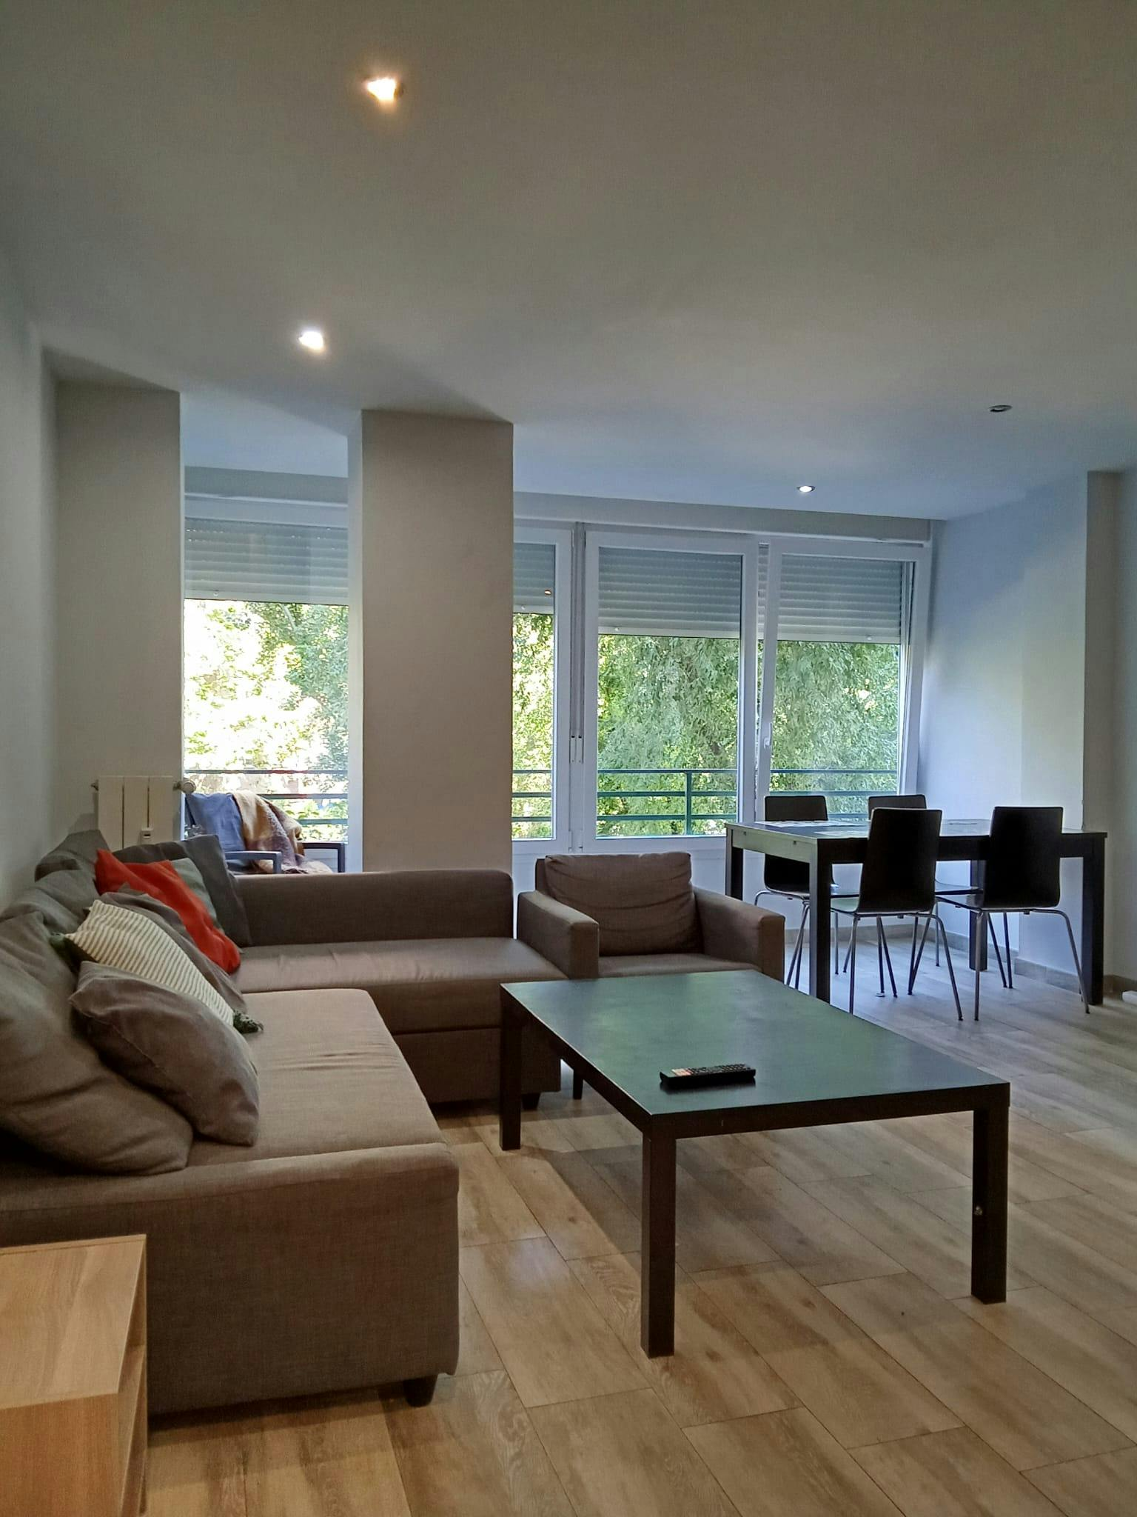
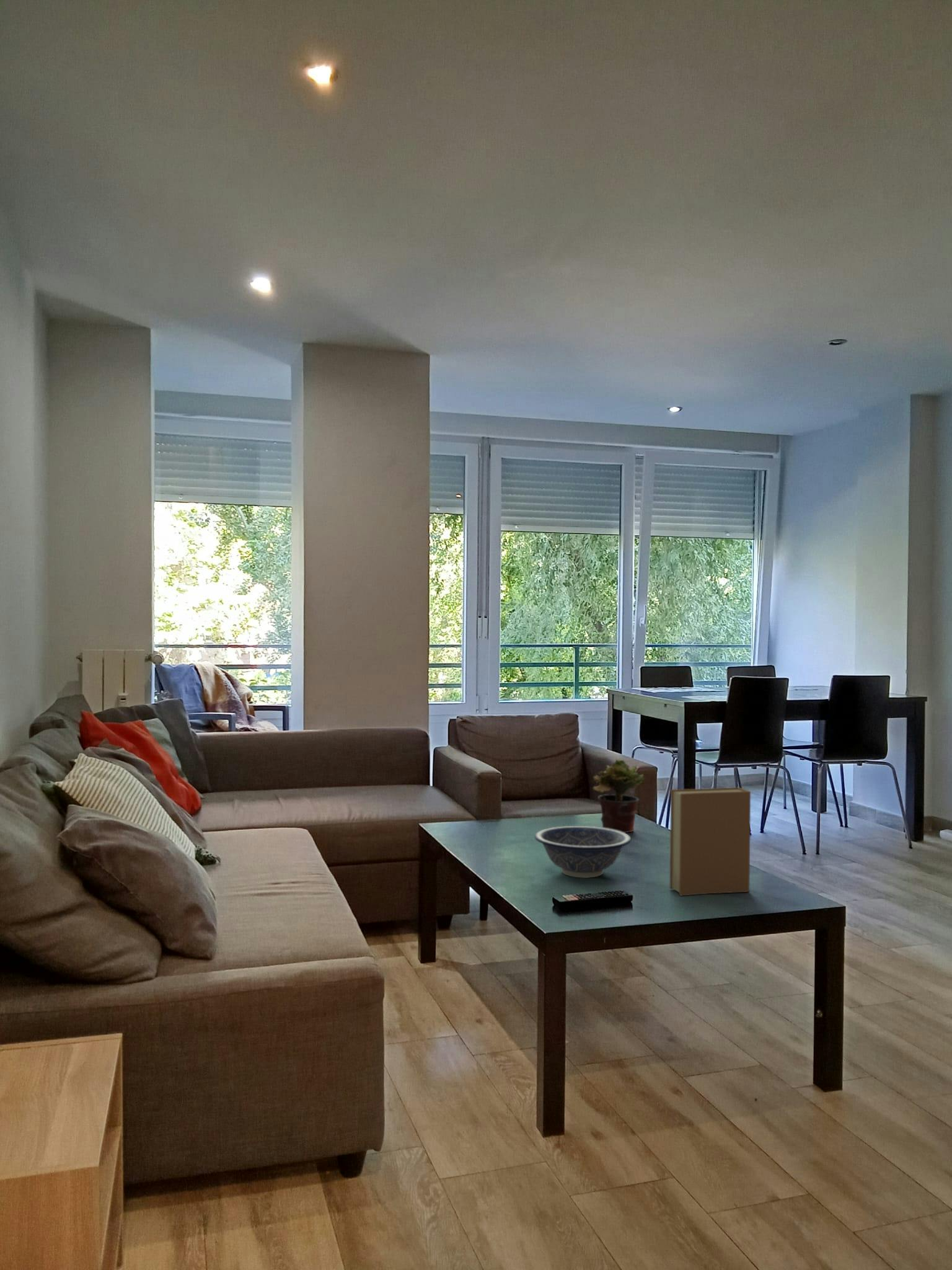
+ potted plant [592,758,645,833]
+ book [669,787,751,896]
+ decorative bowl [534,825,632,879]
